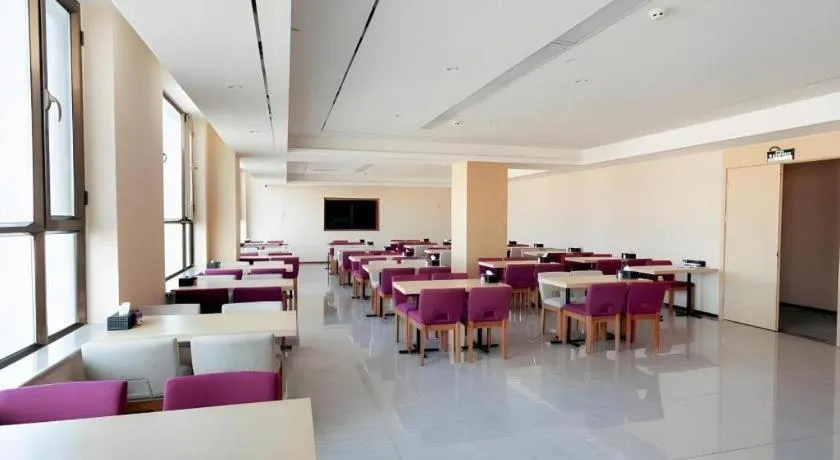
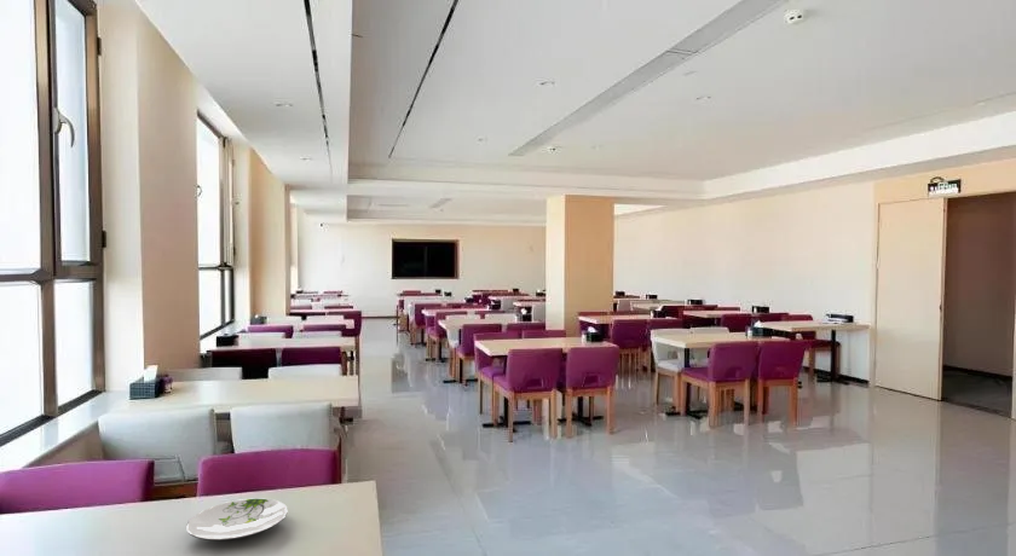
+ plate [185,497,289,541]
